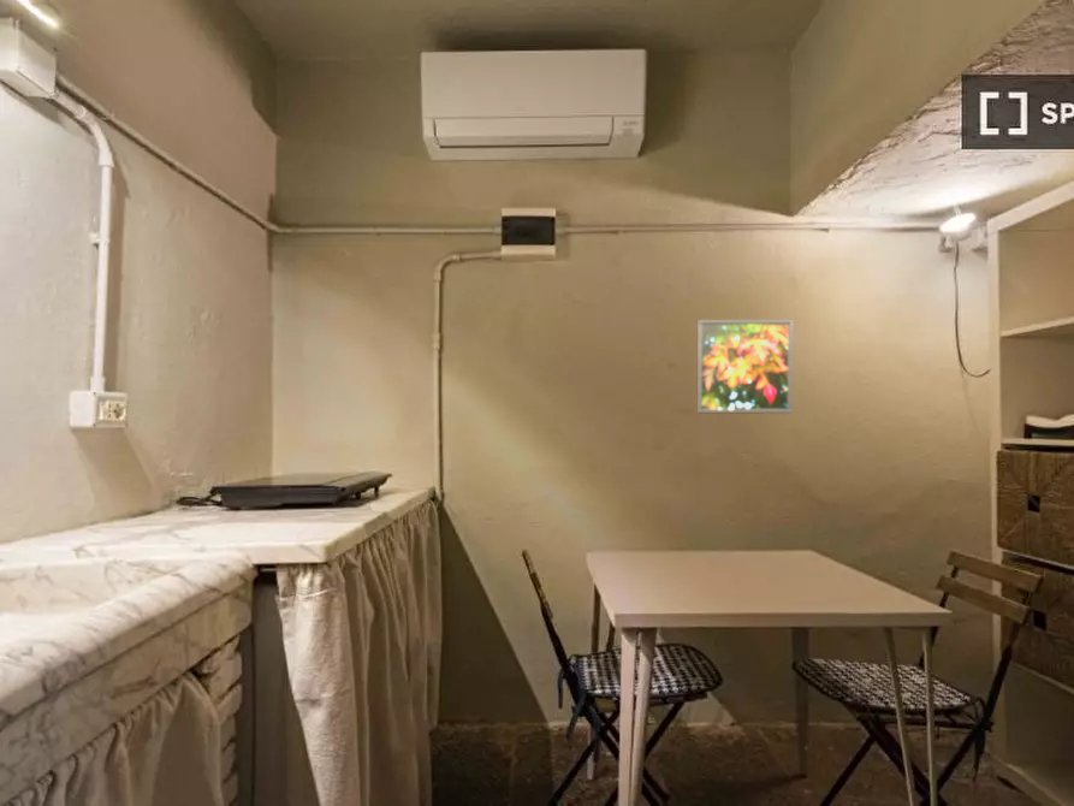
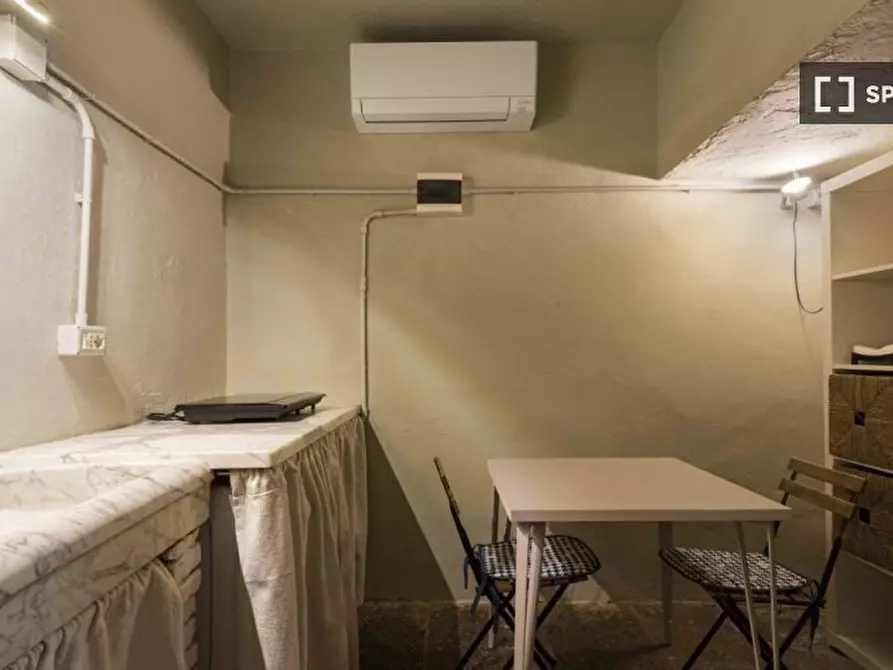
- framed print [696,319,794,415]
